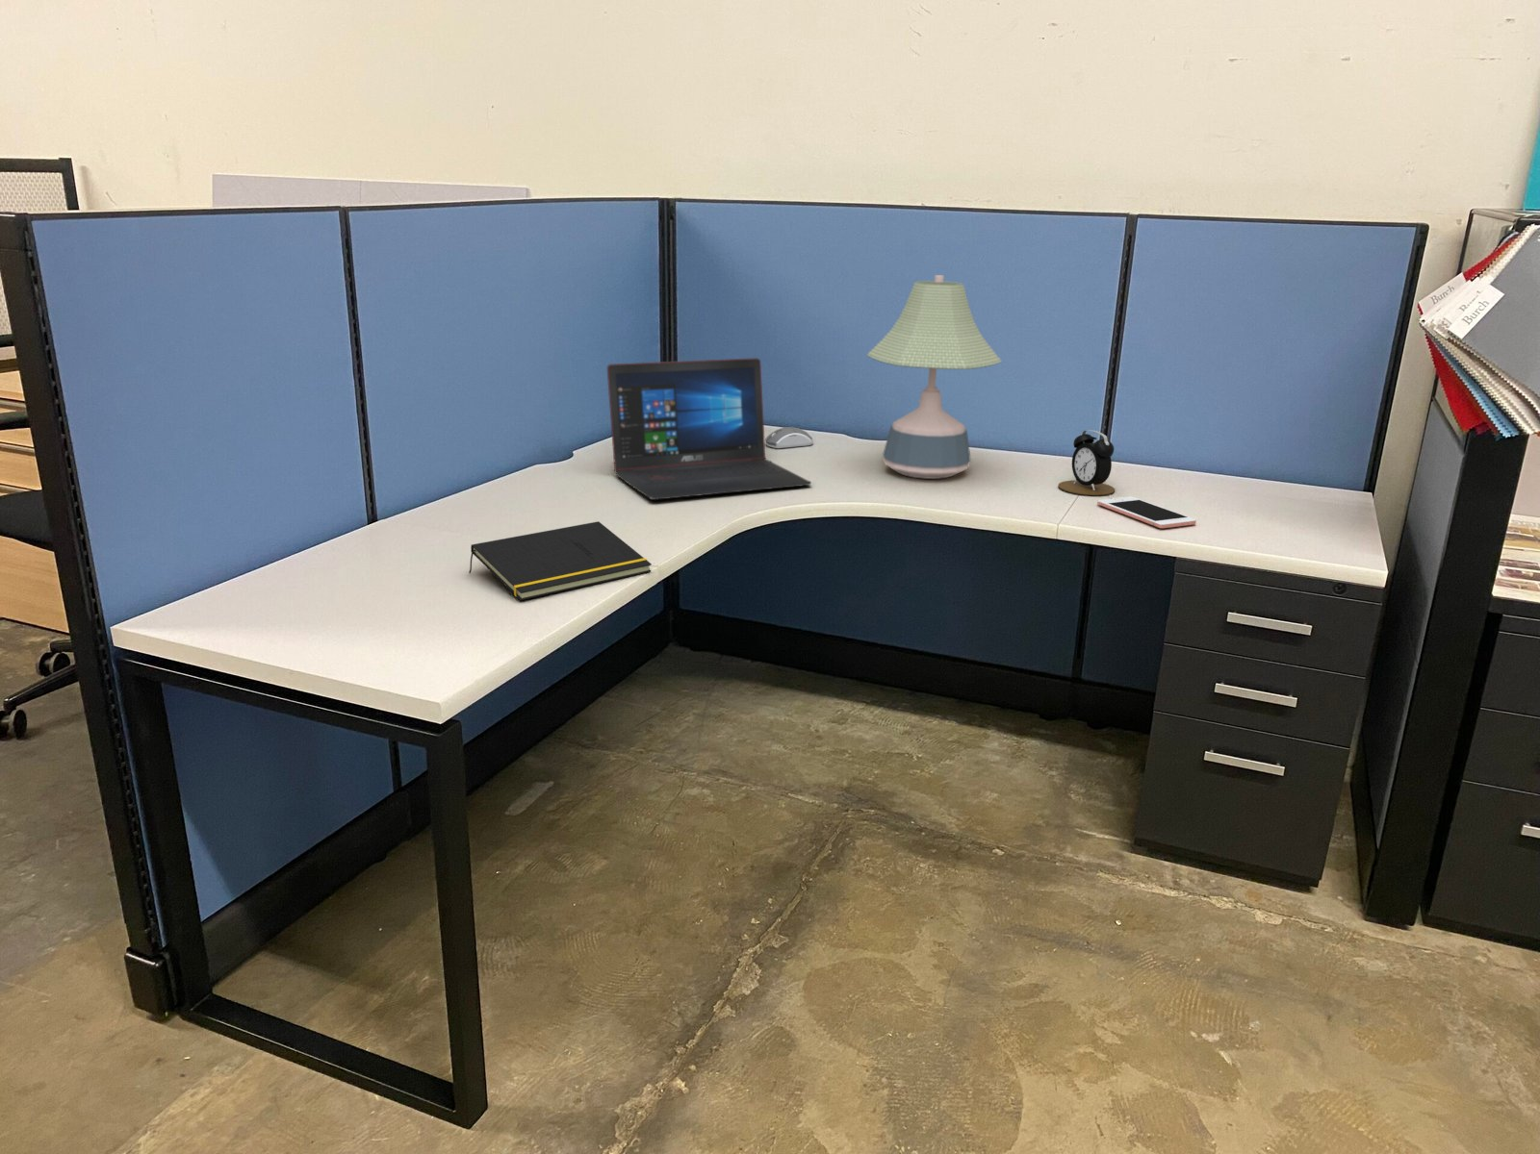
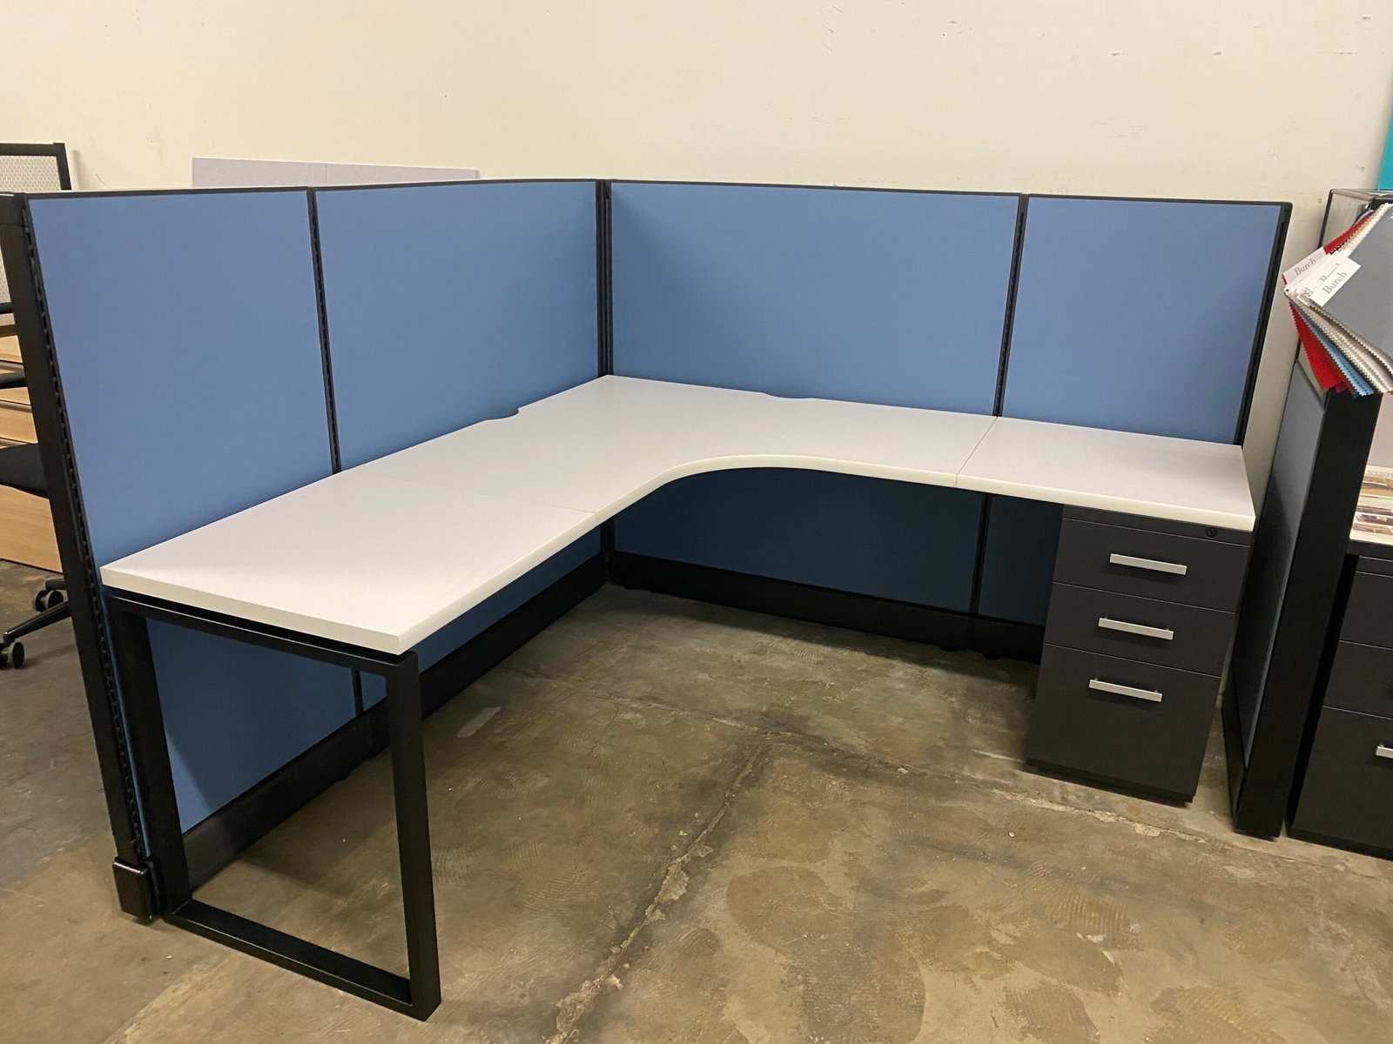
- notepad [468,520,652,601]
- laptop [606,356,812,501]
- computer mouse [764,425,815,449]
- desk lamp [866,274,1003,480]
- cell phone [1096,496,1197,529]
- alarm clock [1057,429,1116,496]
